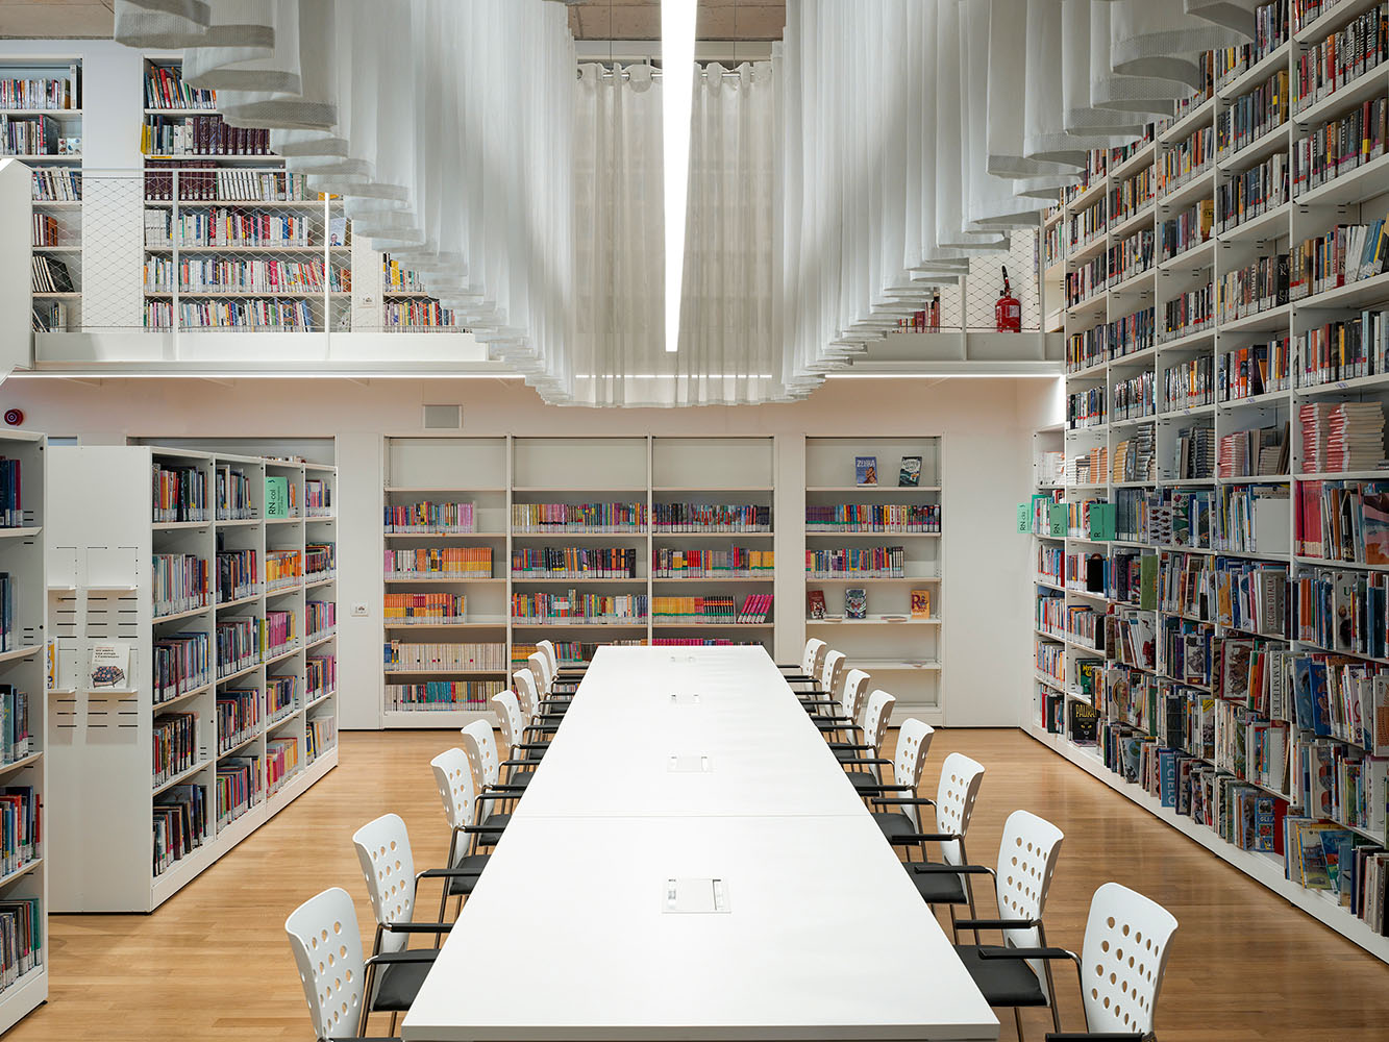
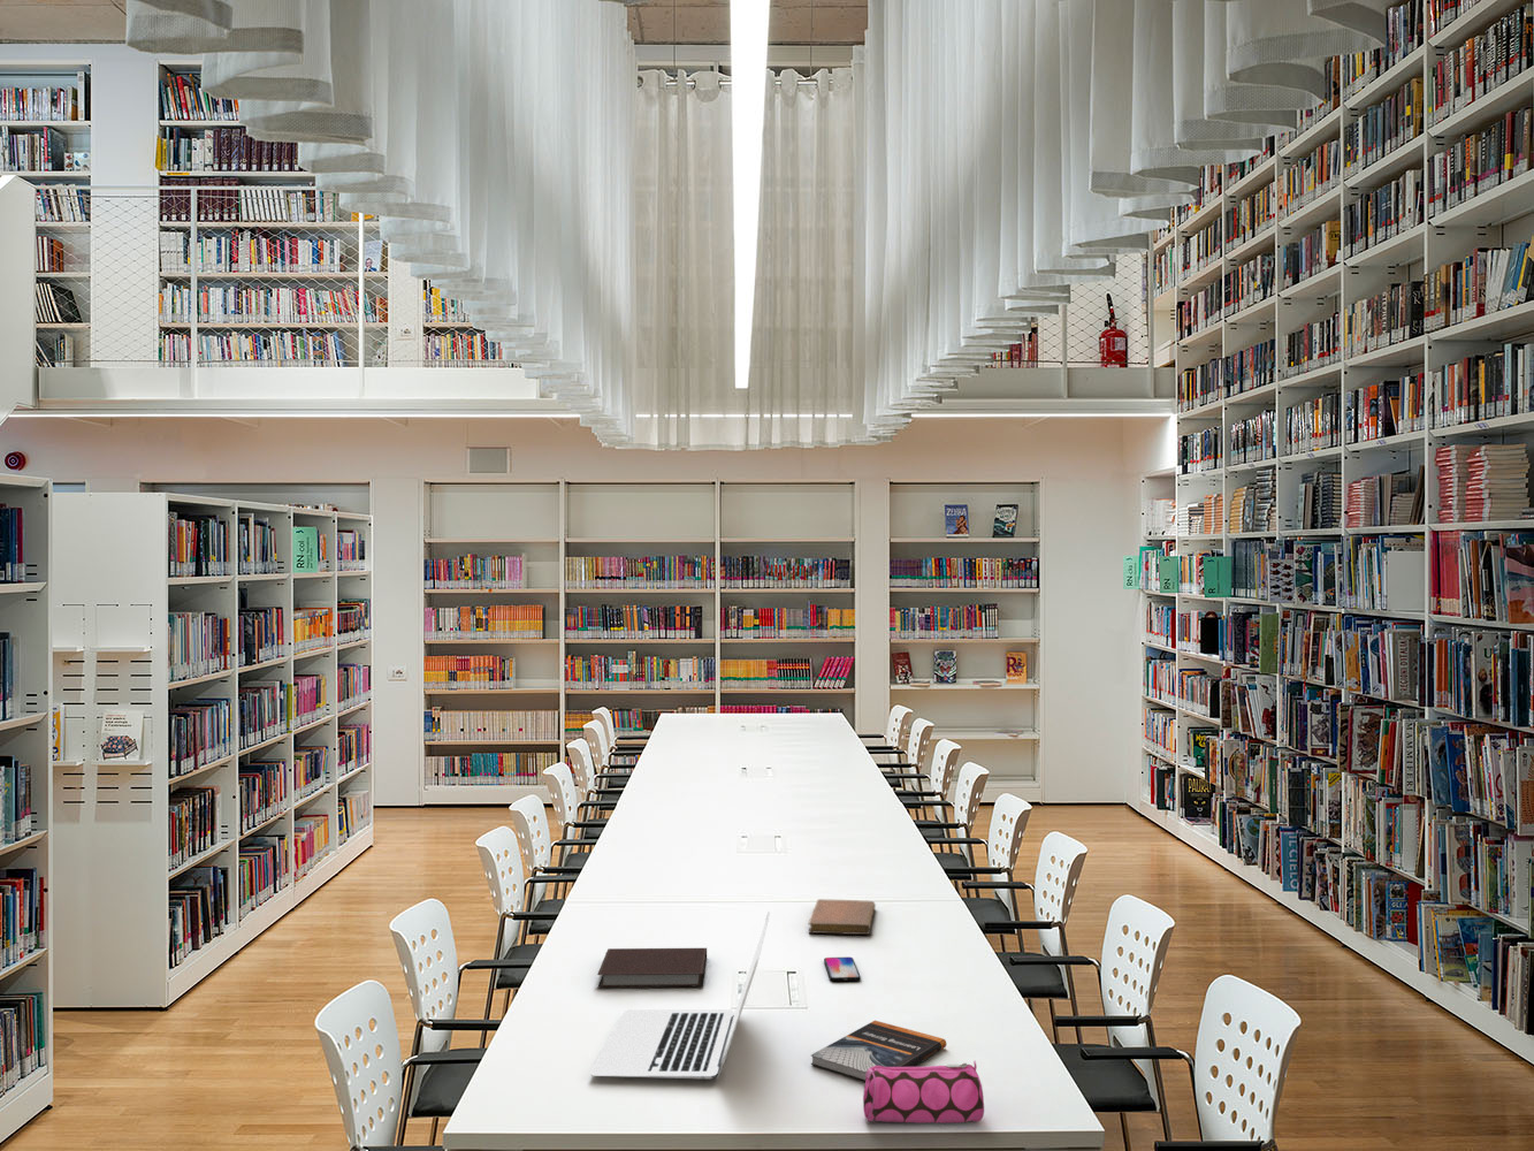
+ notebook [596,947,707,989]
+ notebook [807,898,876,936]
+ pencil case [862,1060,985,1124]
+ laptop [590,910,771,1080]
+ smartphone [823,956,862,982]
+ book [810,1019,947,1082]
